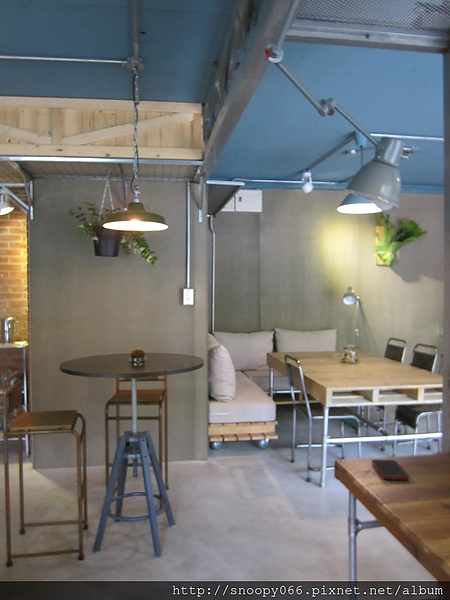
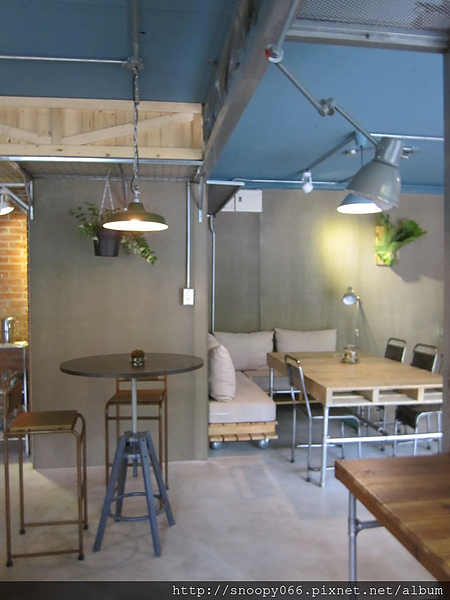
- cell phone [371,458,410,481]
